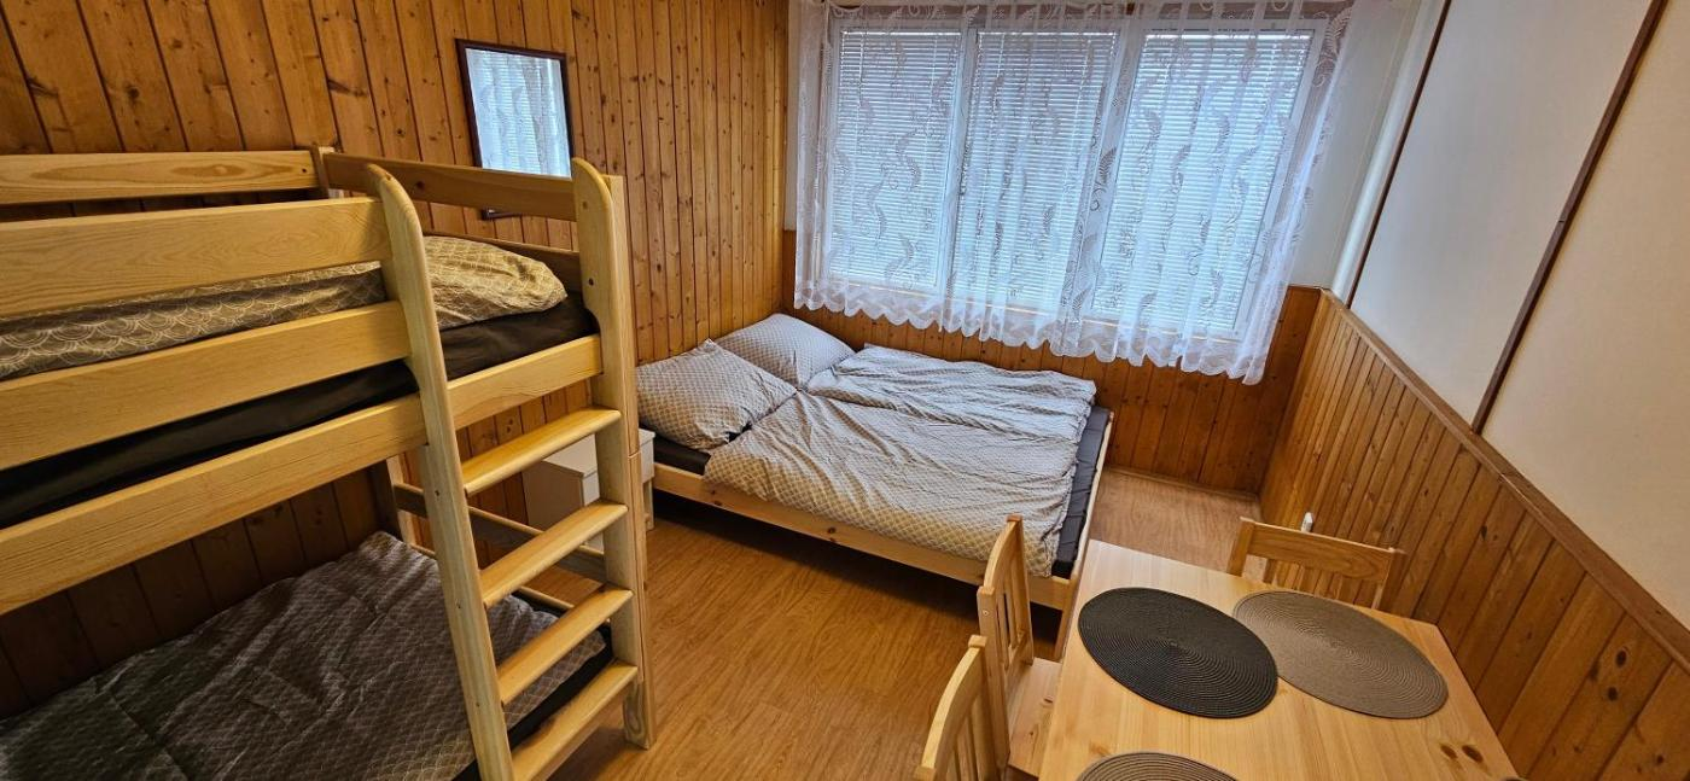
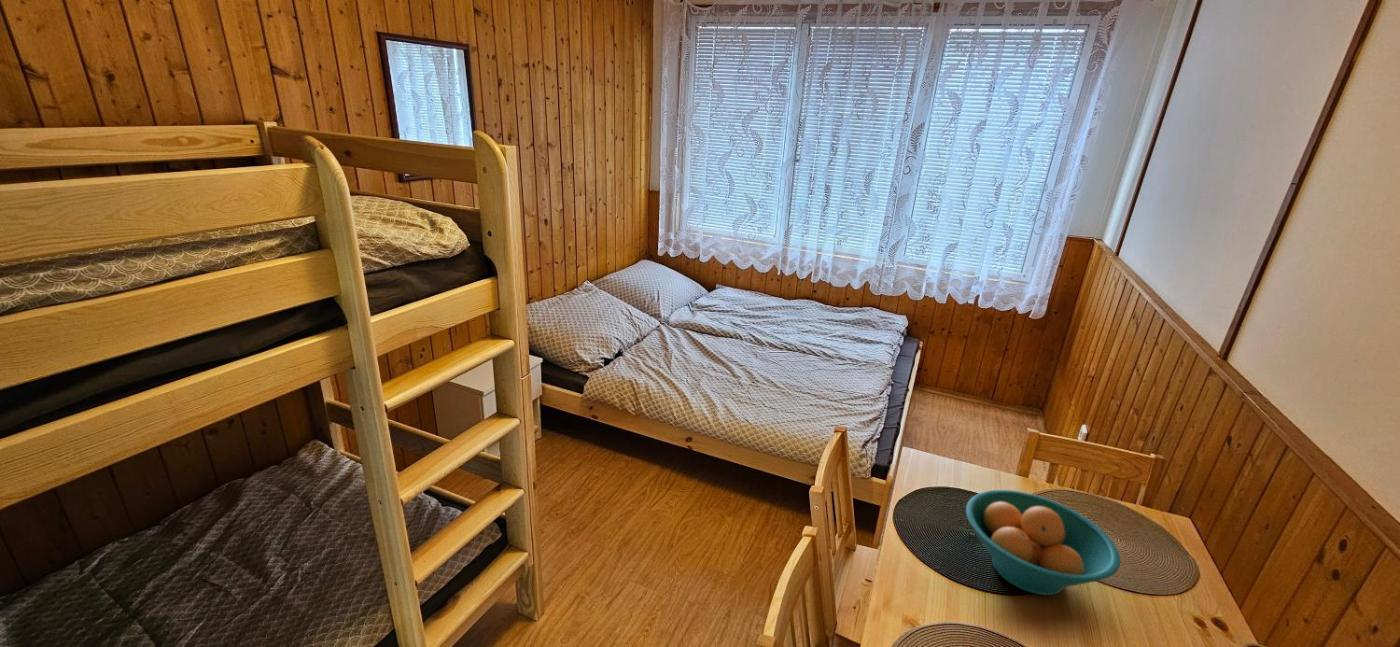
+ fruit bowl [965,489,1121,596]
